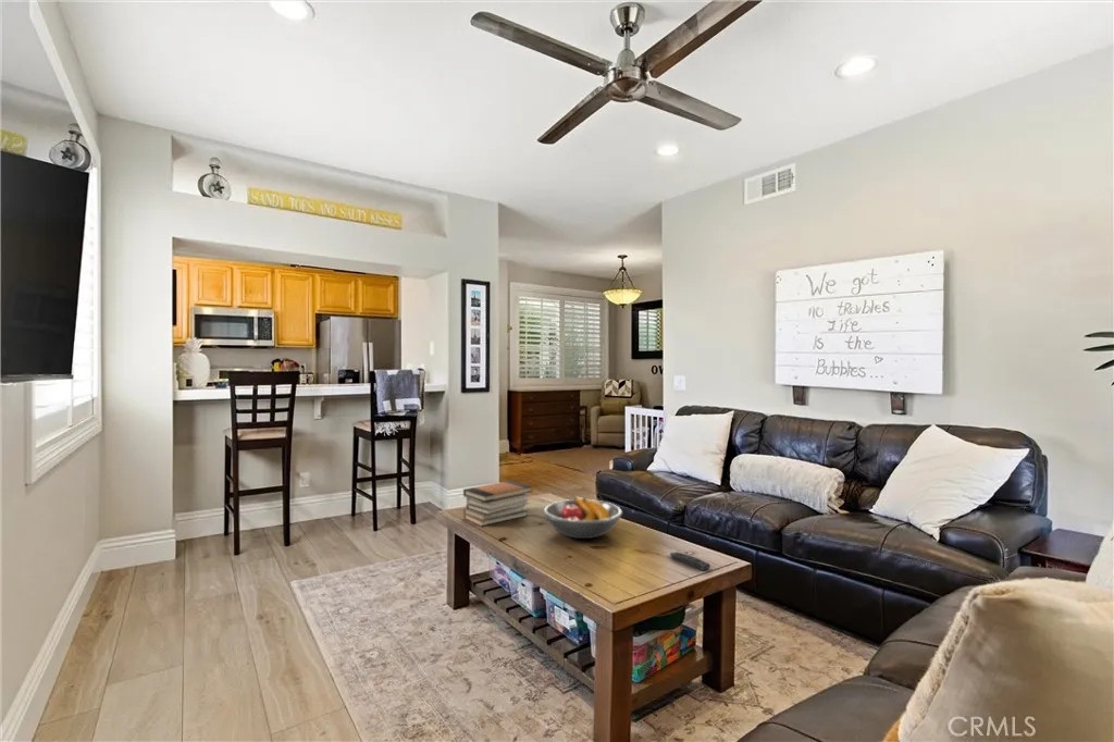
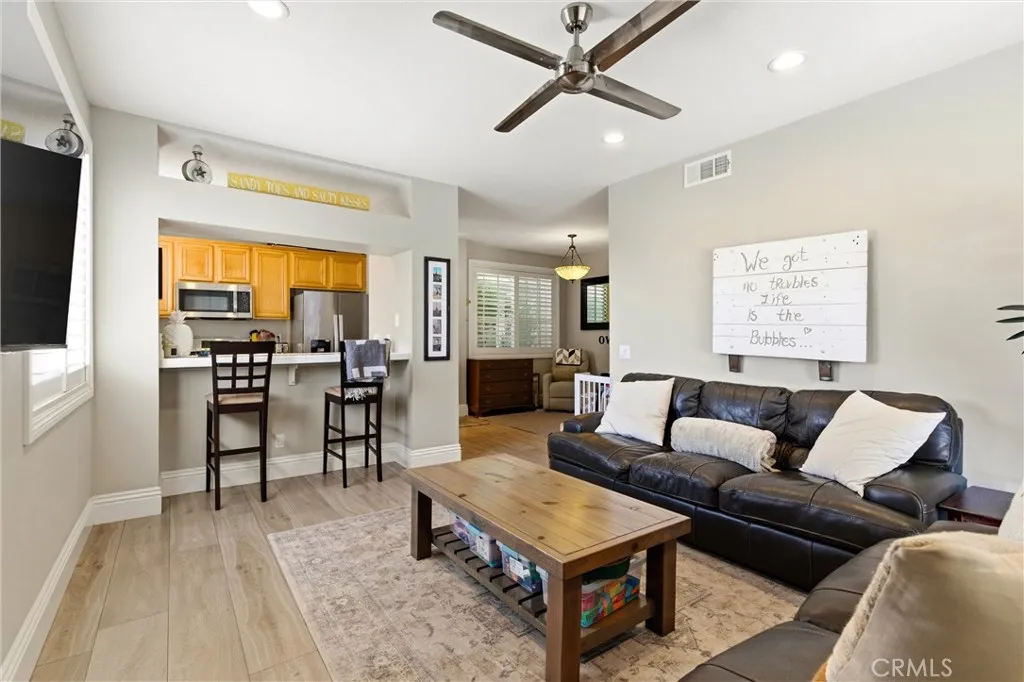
- fruit bowl [542,495,623,540]
- book stack [462,480,533,528]
- remote control [669,551,711,571]
